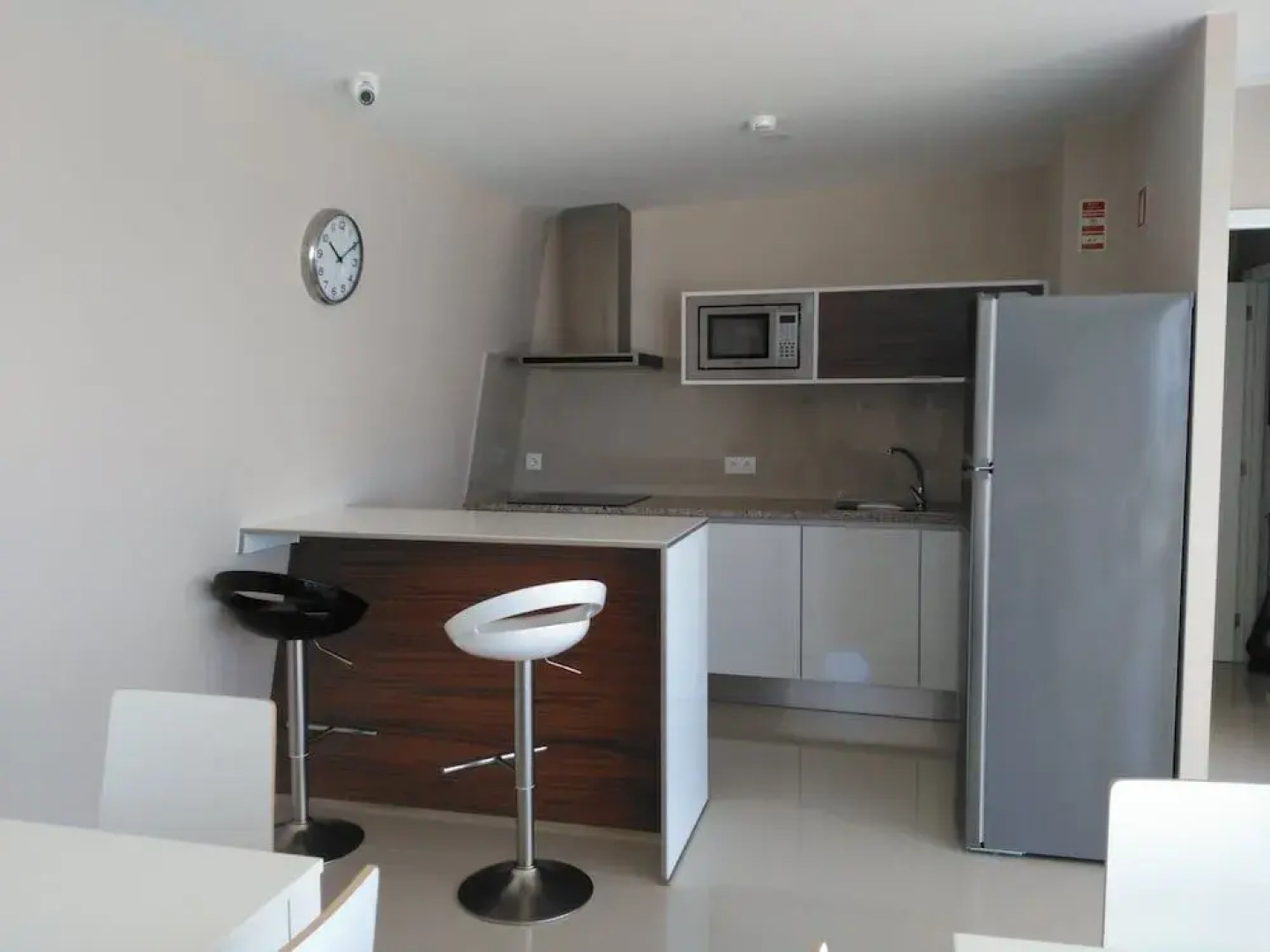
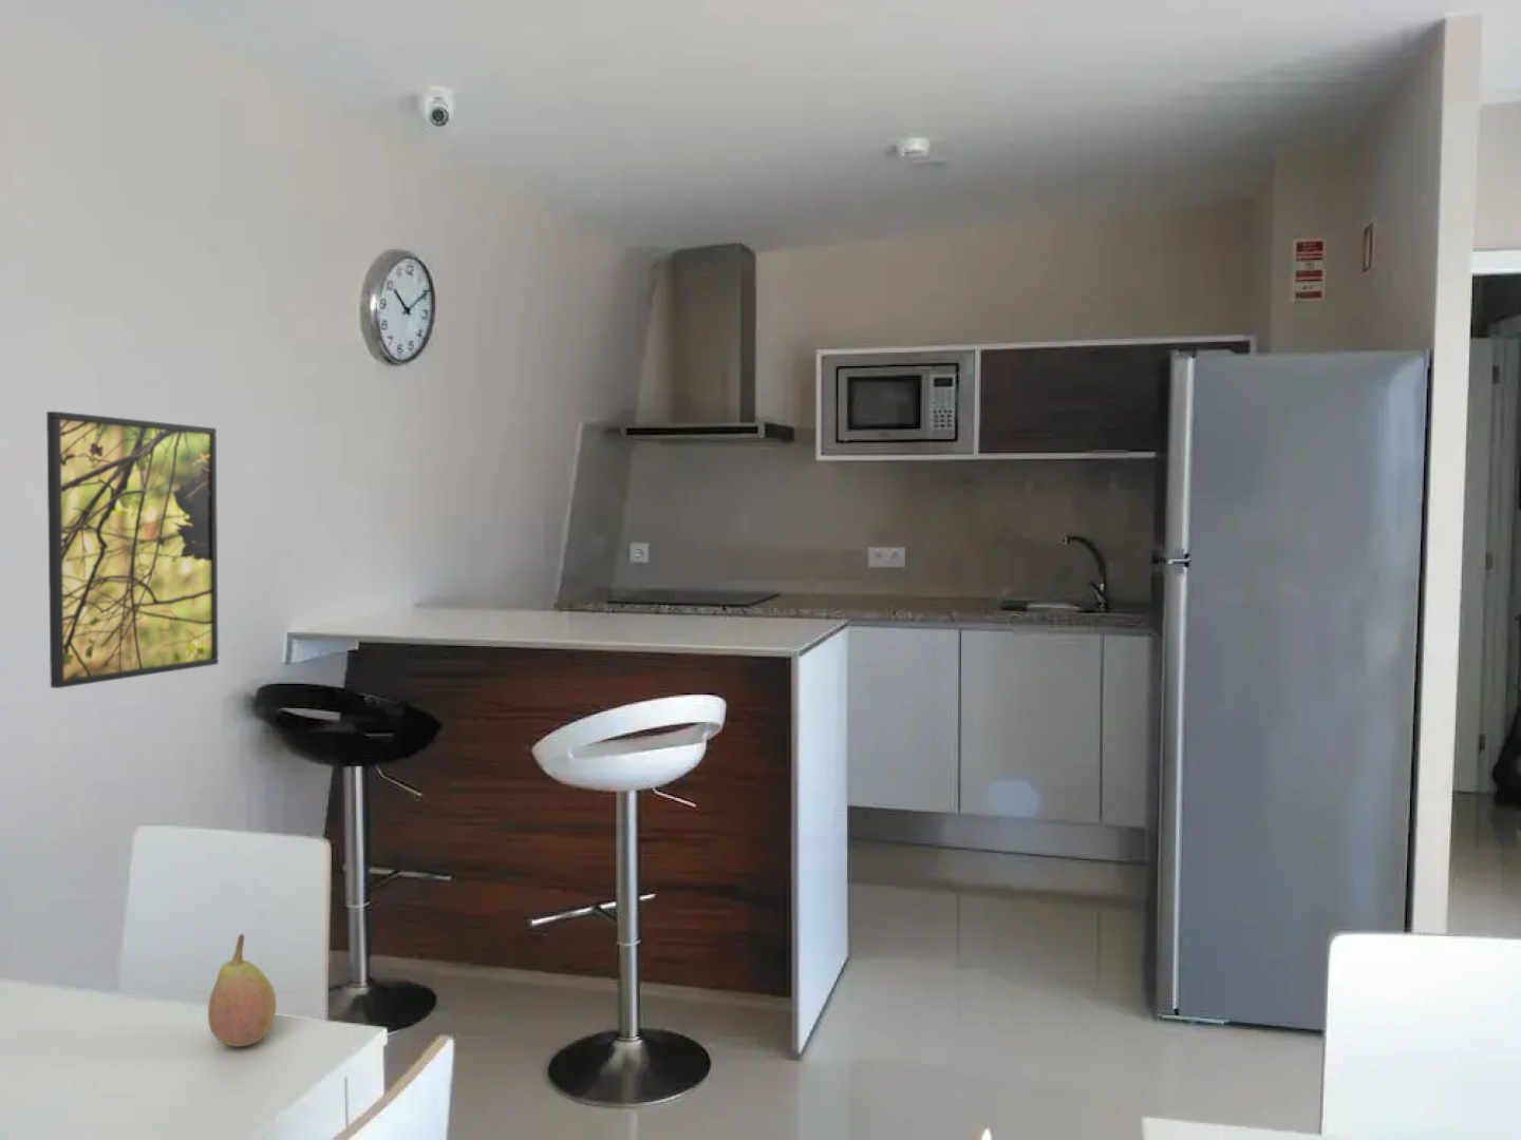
+ fruit [207,933,278,1047]
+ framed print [46,411,219,690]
